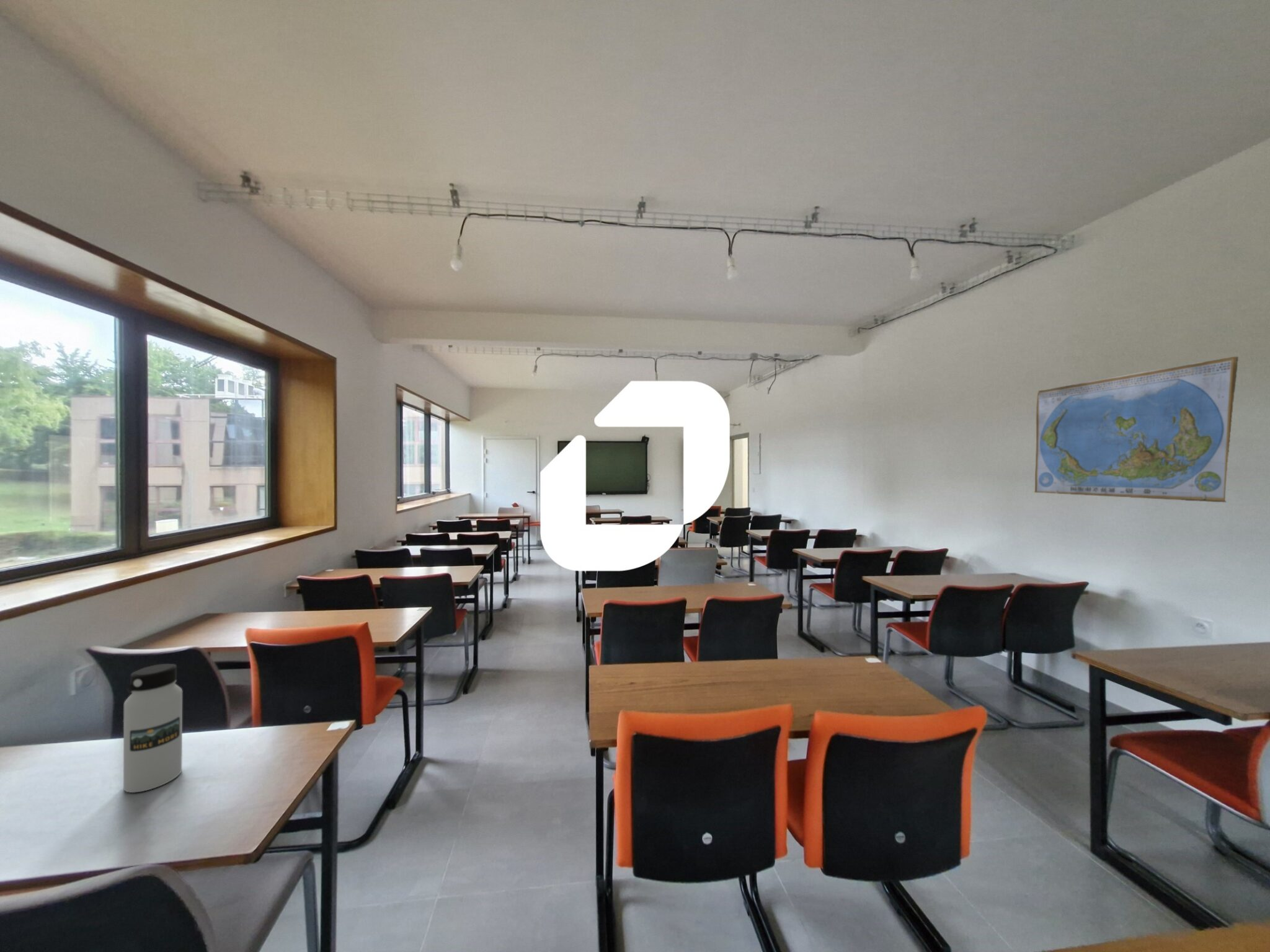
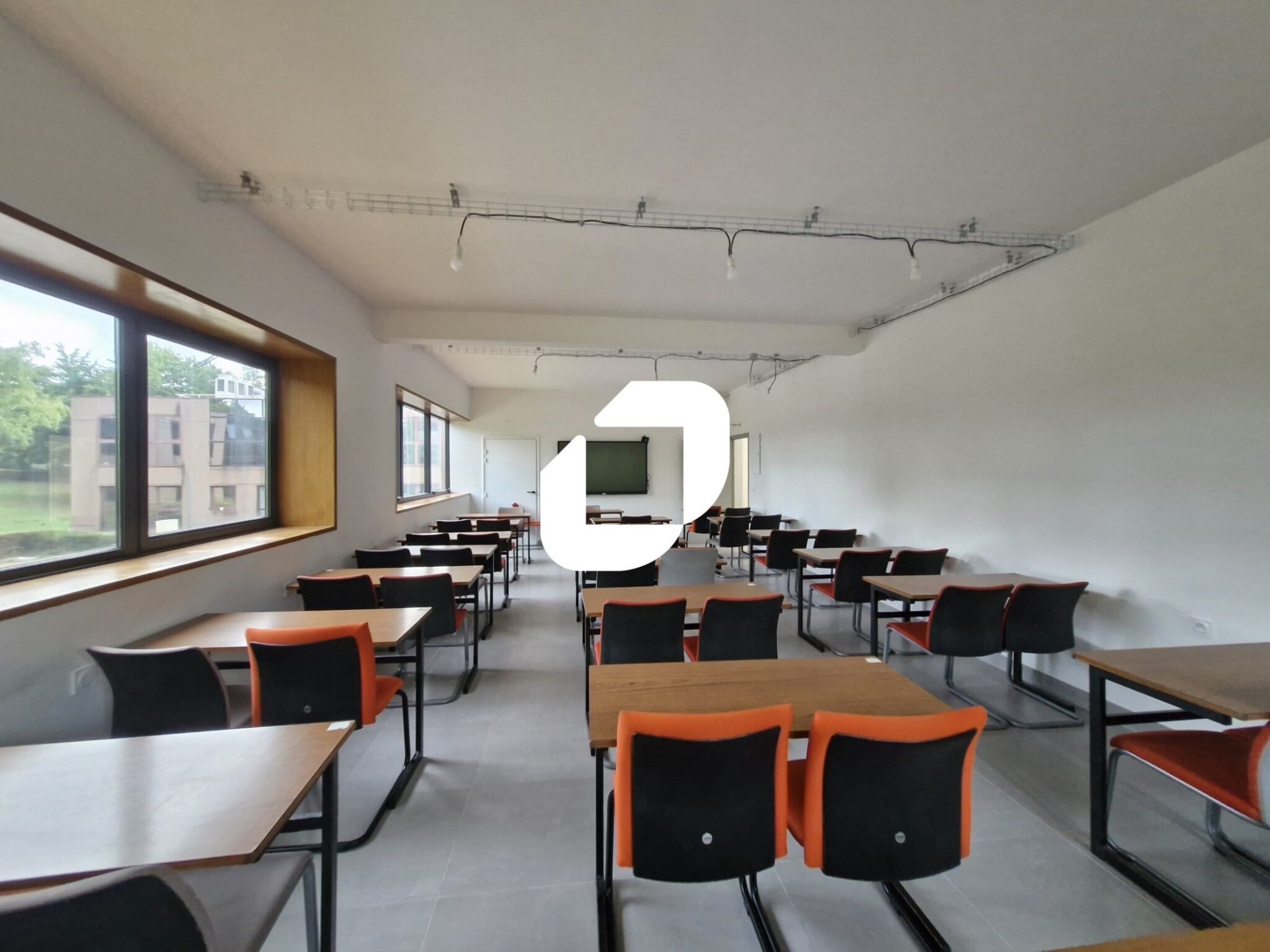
- world map [1034,356,1239,503]
- water bottle [123,663,183,793]
